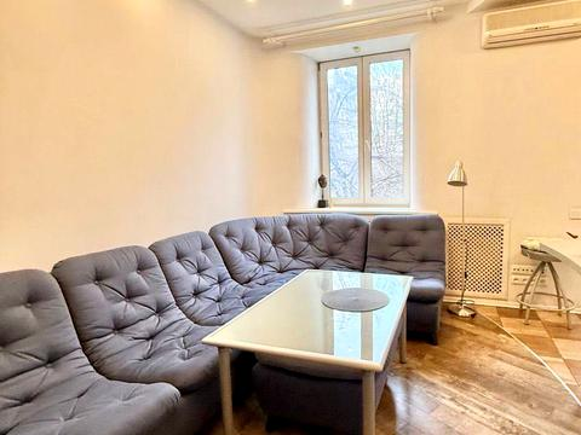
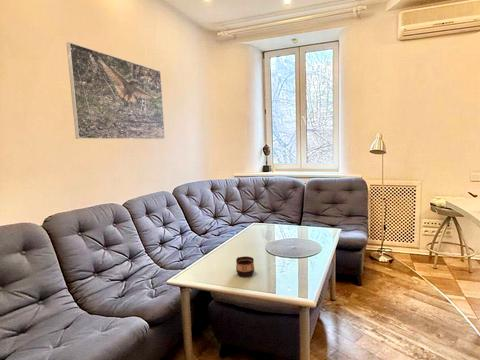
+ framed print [66,41,166,140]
+ cup [235,255,255,277]
